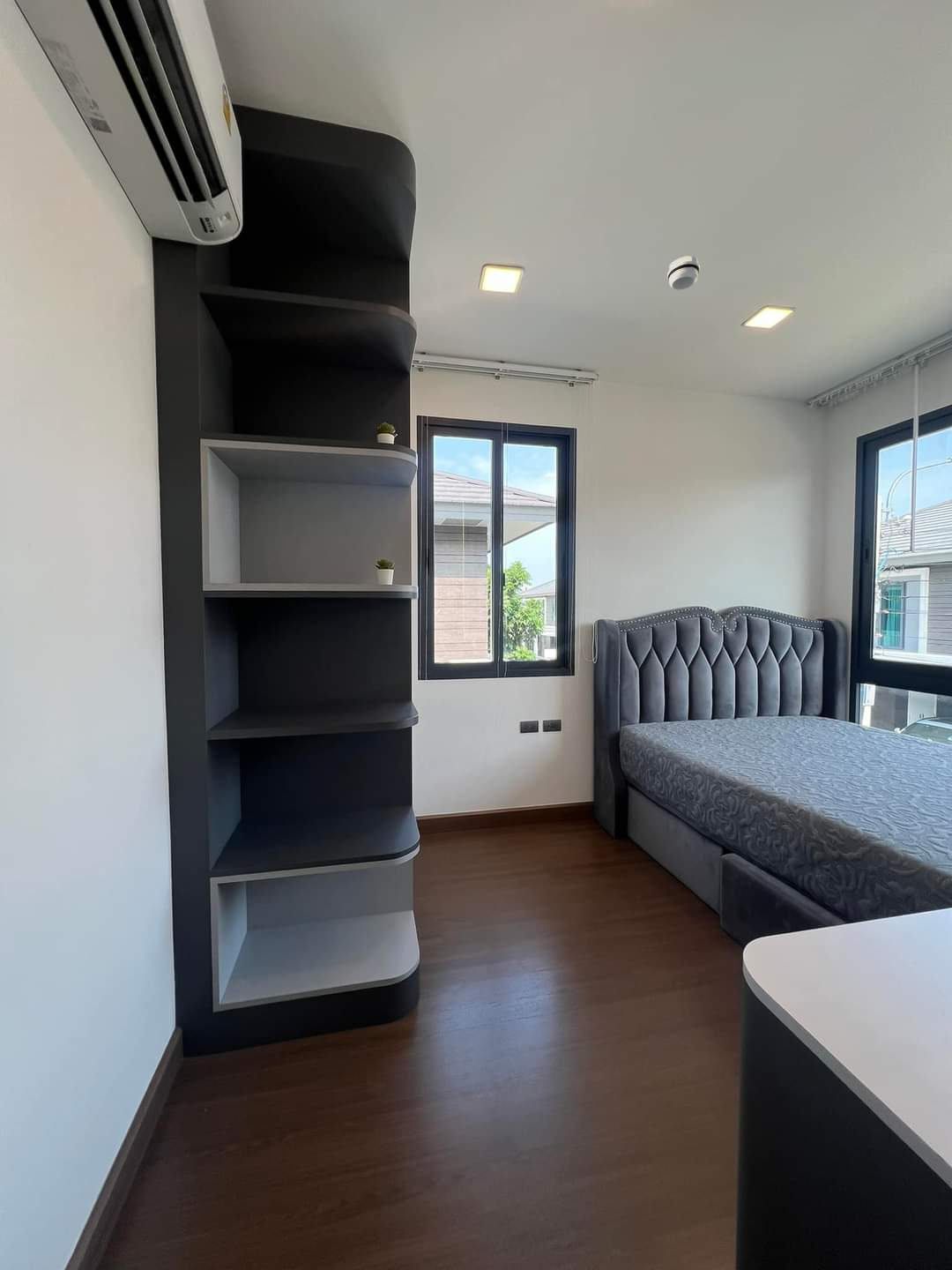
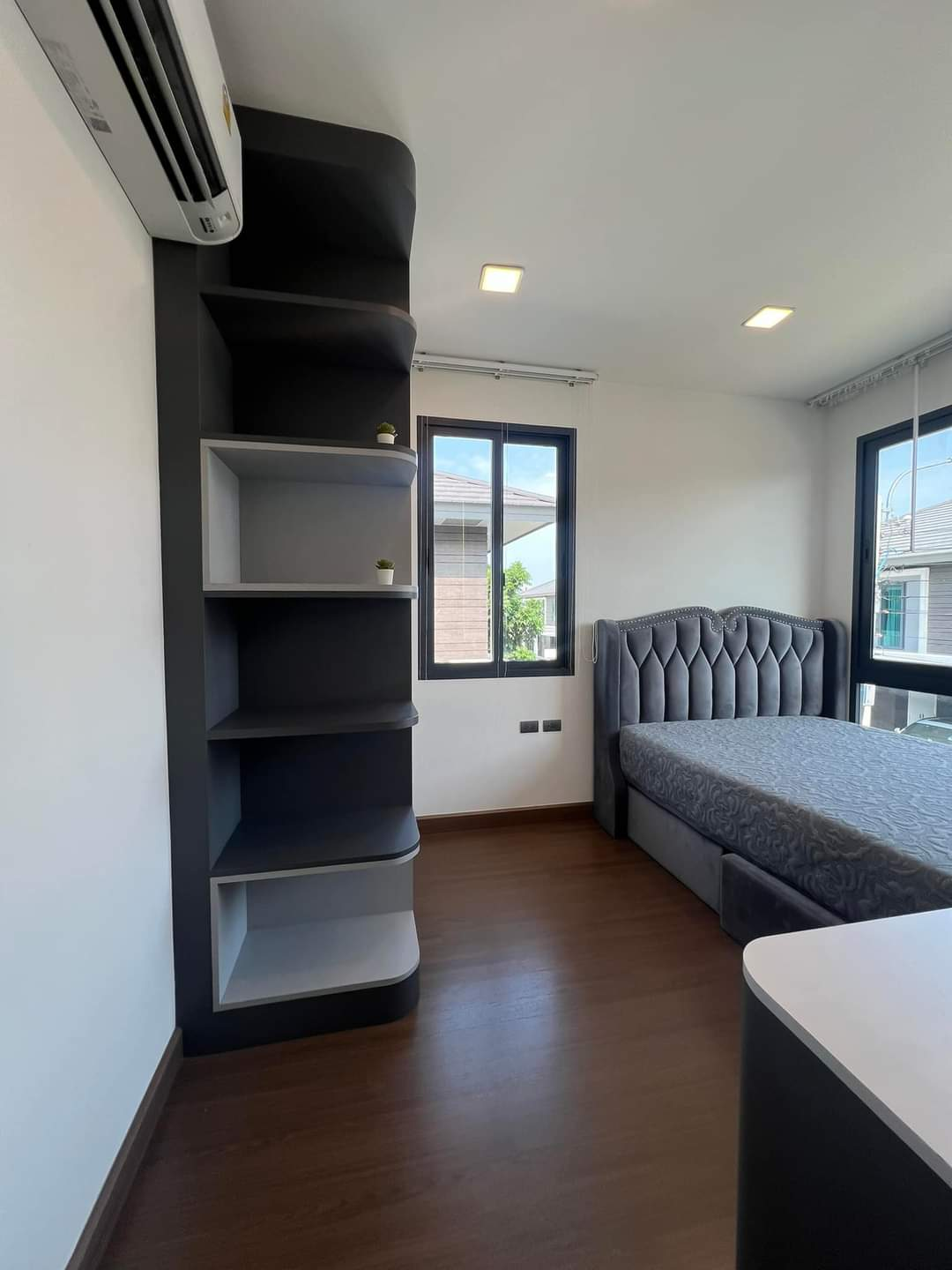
- smoke detector [666,255,701,291]
